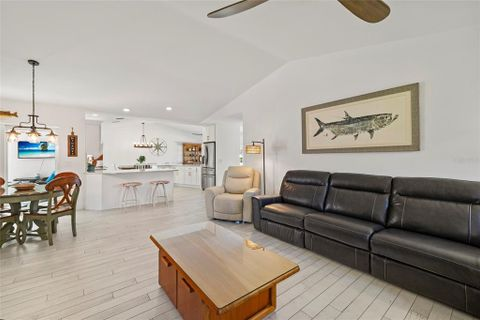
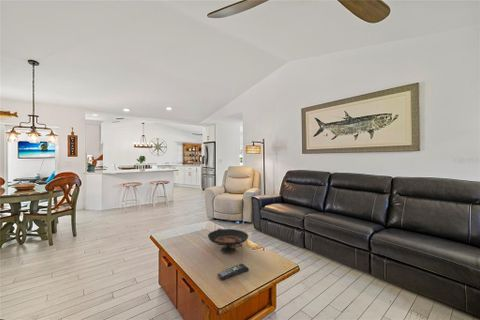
+ remote control [216,263,250,281]
+ decorative bowl [207,227,249,254]
